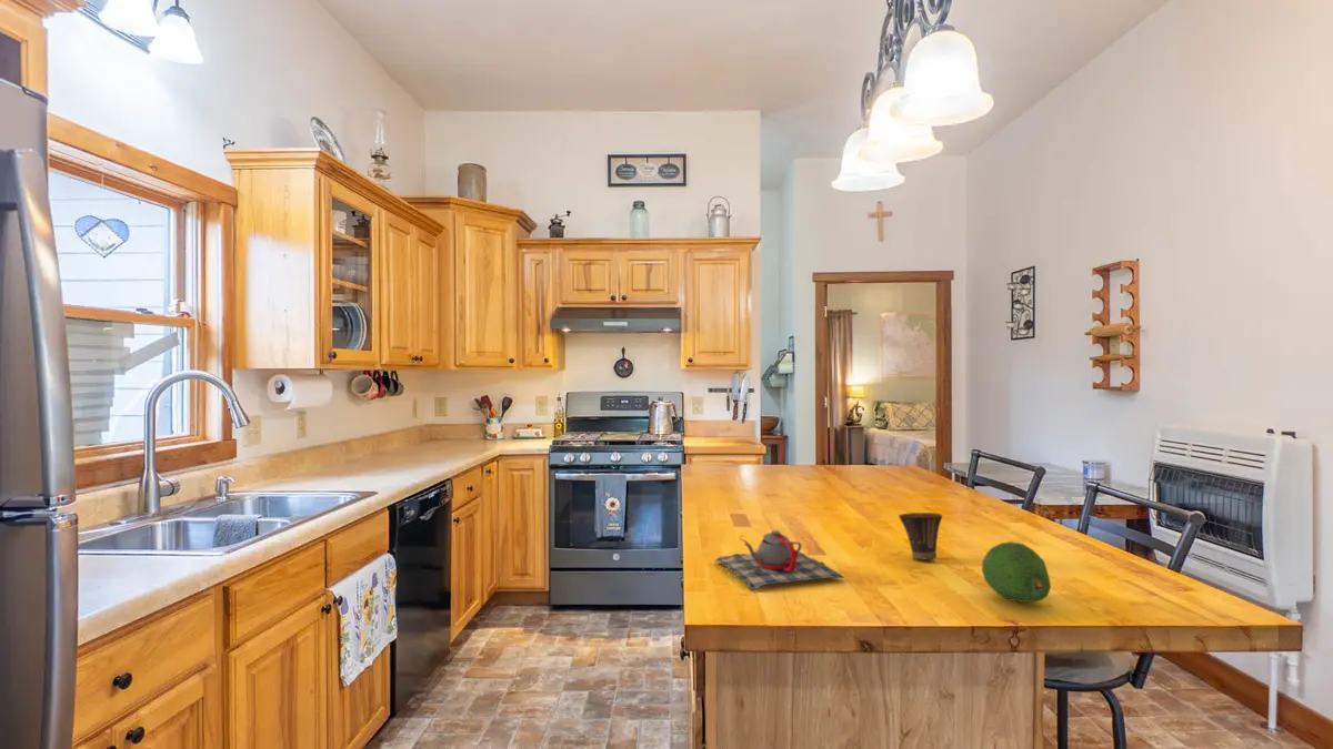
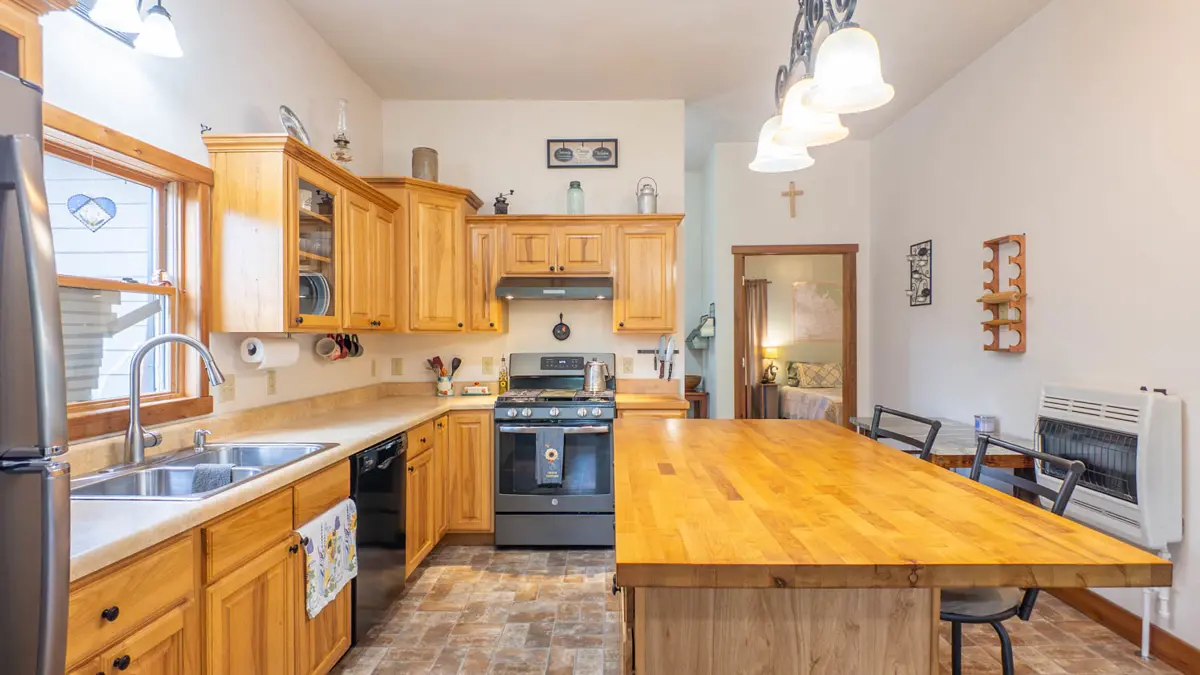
- fruit [981,540,1052,604]
- cup [898,512,943,560]
- teapot [713,529,845,590]
